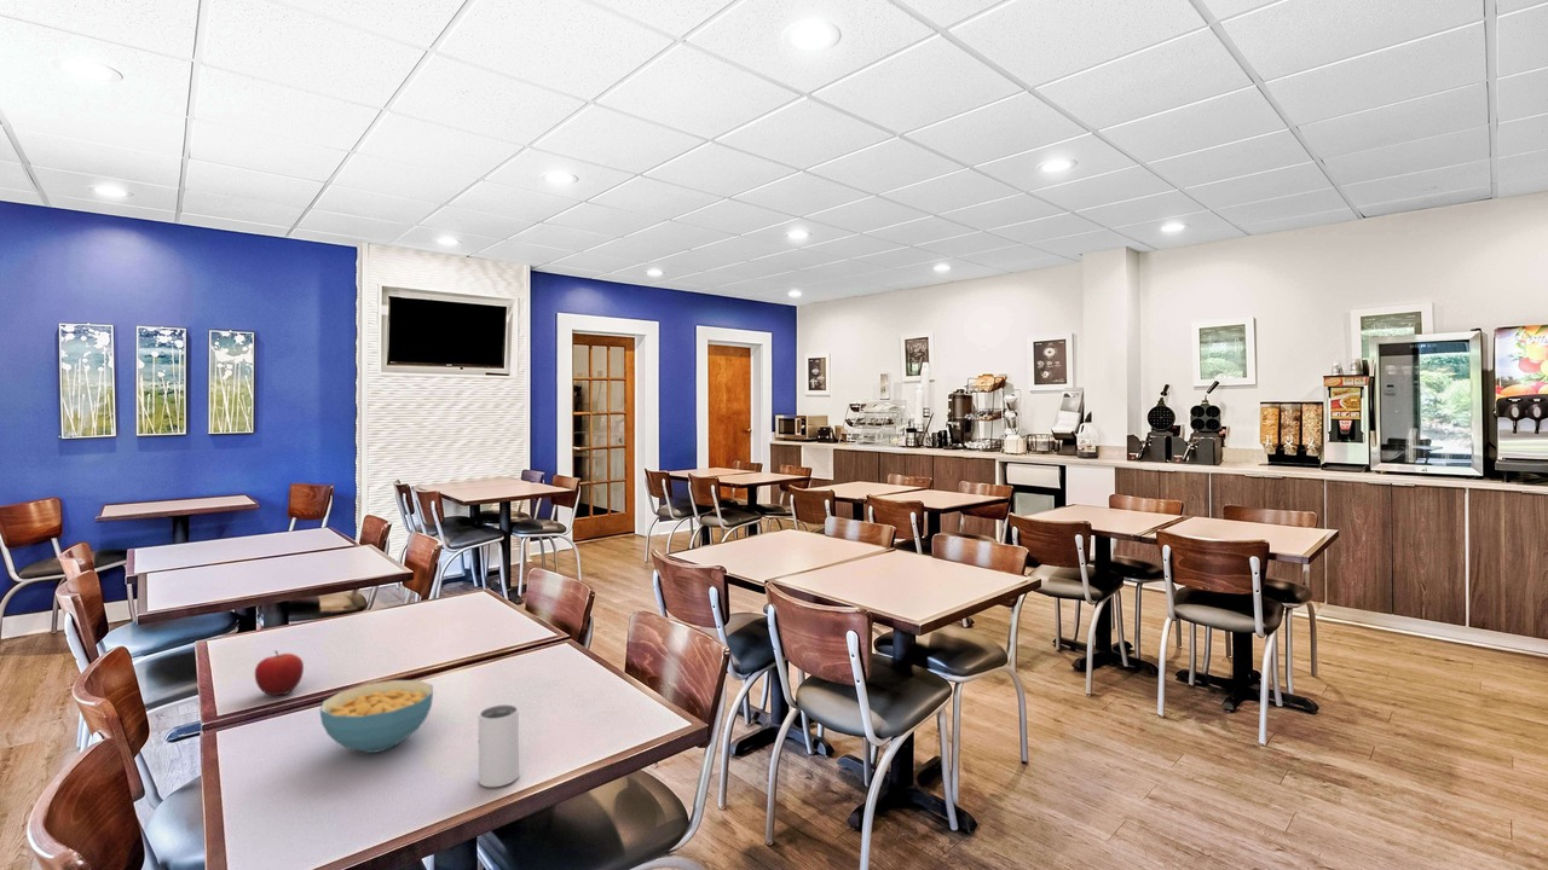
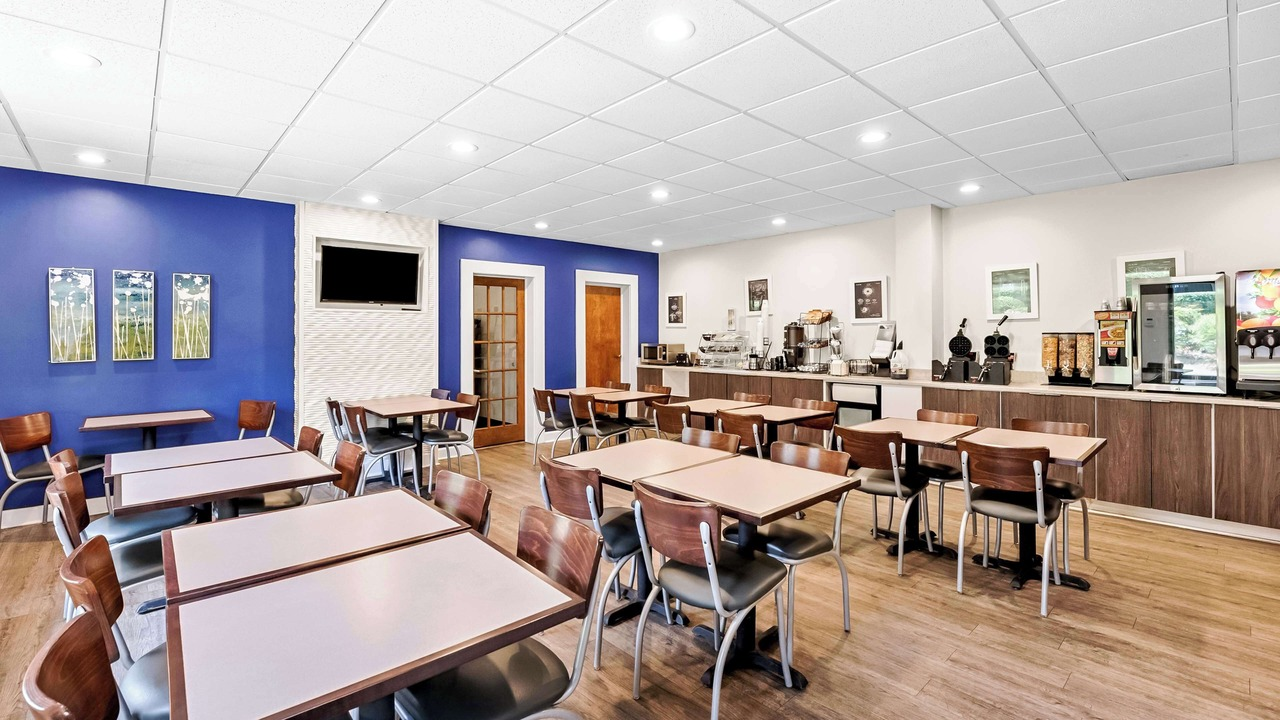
- cereal bowl [318,679,434,754]
- fruit [254,649,305,697]
- mug [478,703,520,788]
